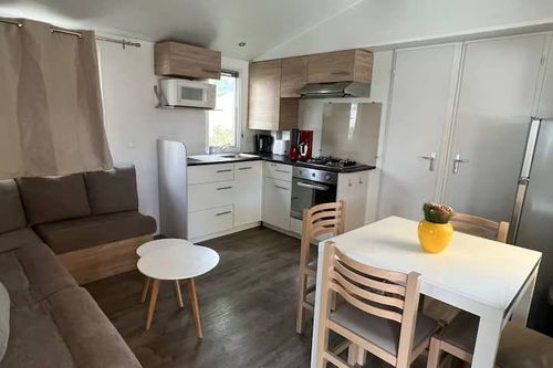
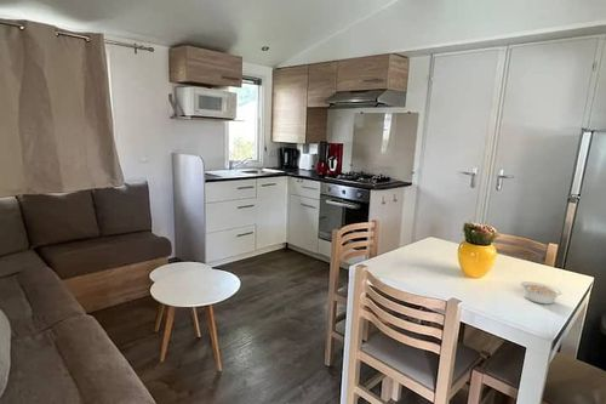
+ legume [519,280,562,306]
